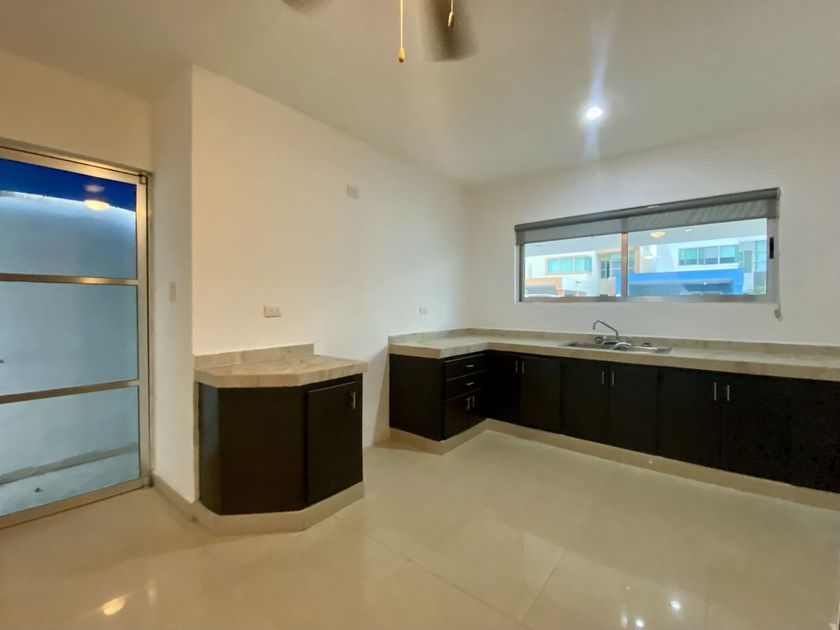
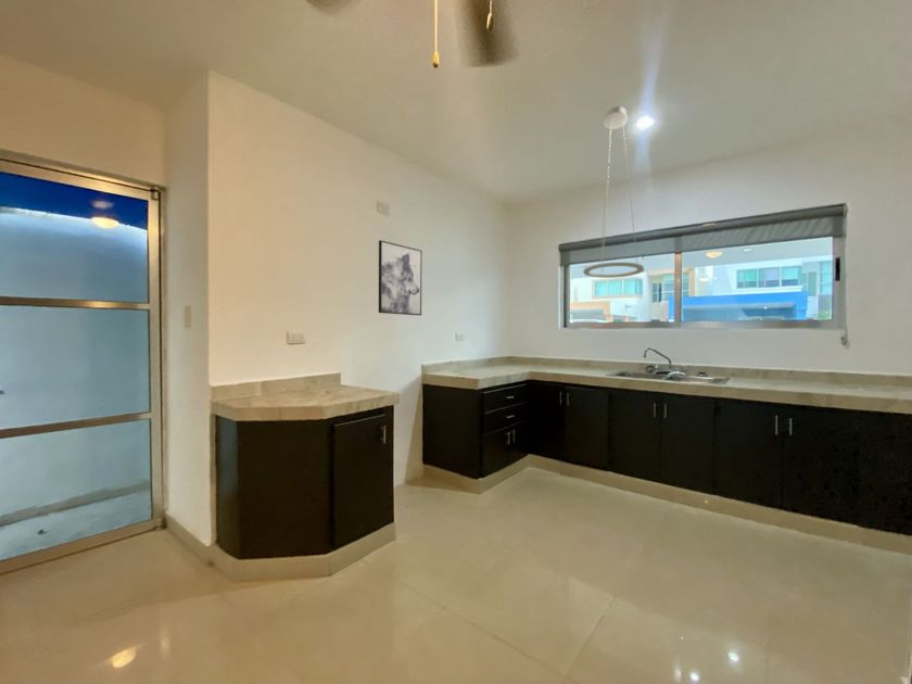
+ pendant light [583,105,645,279]
+ wall art [378,239,423,317]
